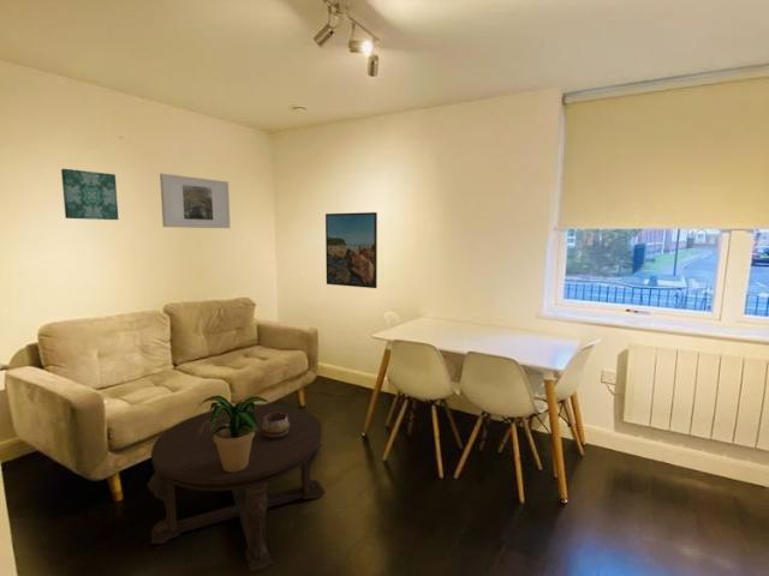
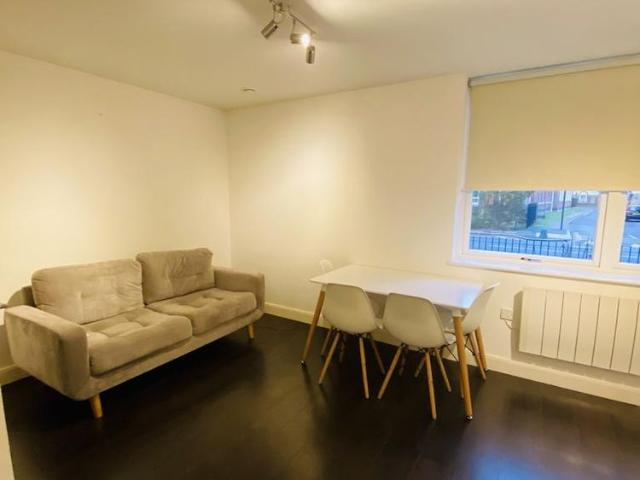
- wall art [60,168,120,221]
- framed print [324,211,378,289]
- decorative bowl [262,412,290,439]
- coffee table [147,403,326,572]
- potted plant [193,395,275,472]
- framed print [159,173,232,229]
